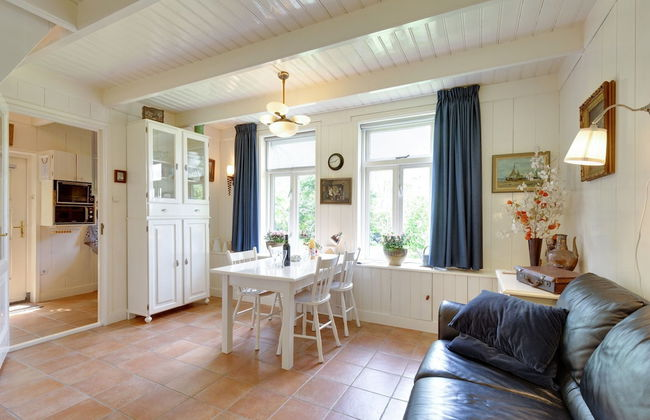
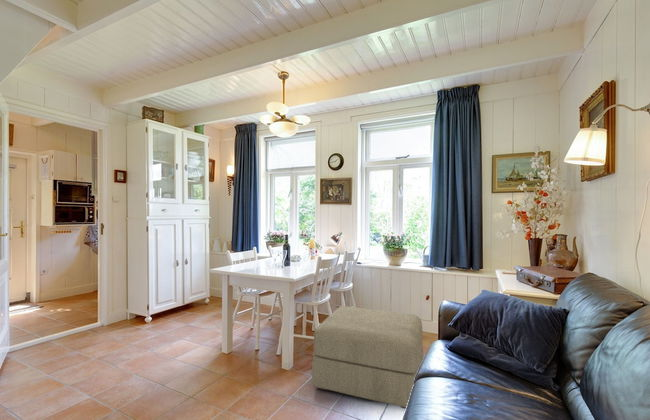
+ ottoman [311,305,425,410]
